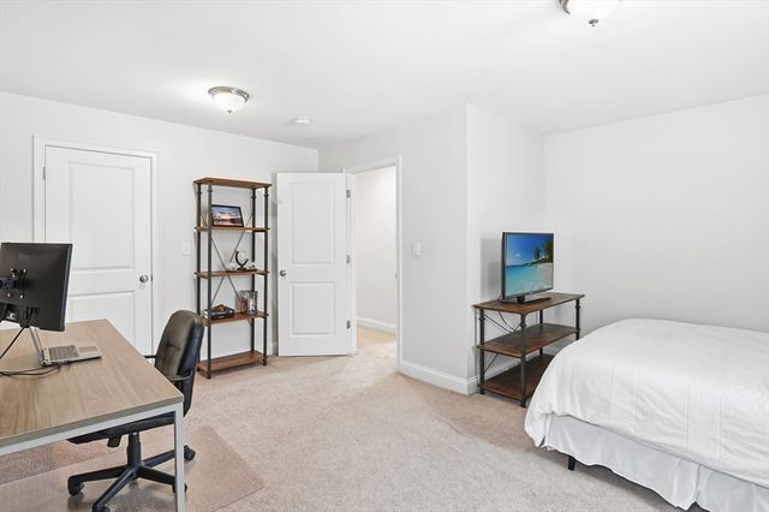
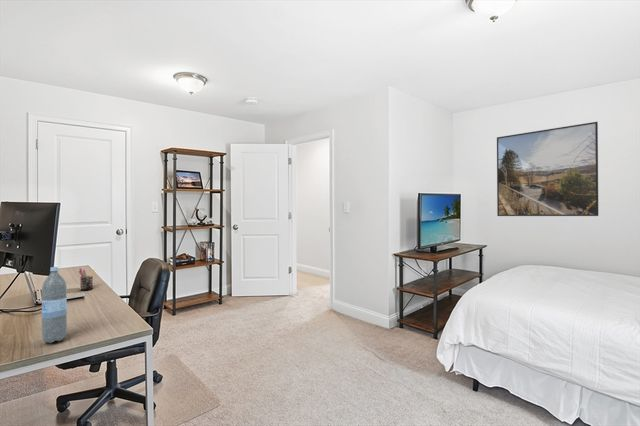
+ water bottle [41,266,68,344]
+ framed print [496,121,599,217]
+ pen holder [78,267,96,291]
